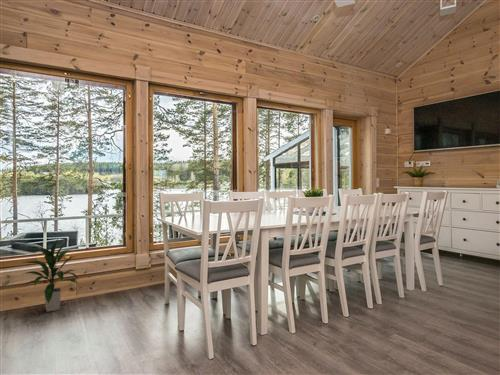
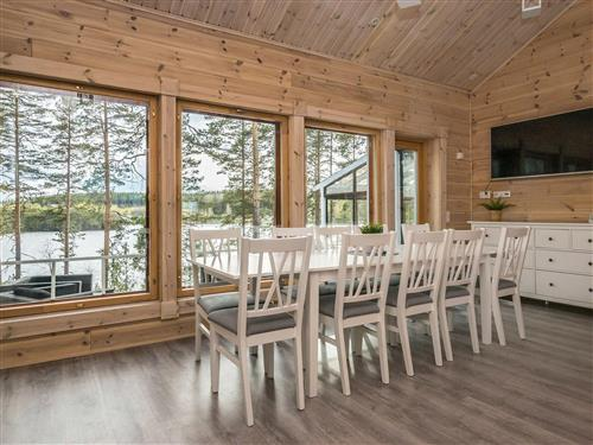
- indoor plant [22,238,79,313]
